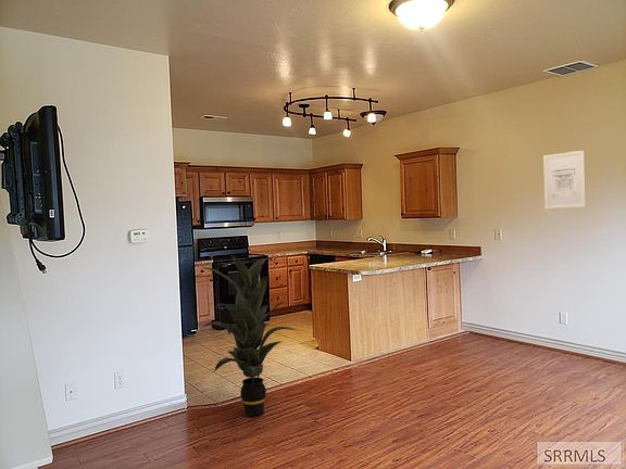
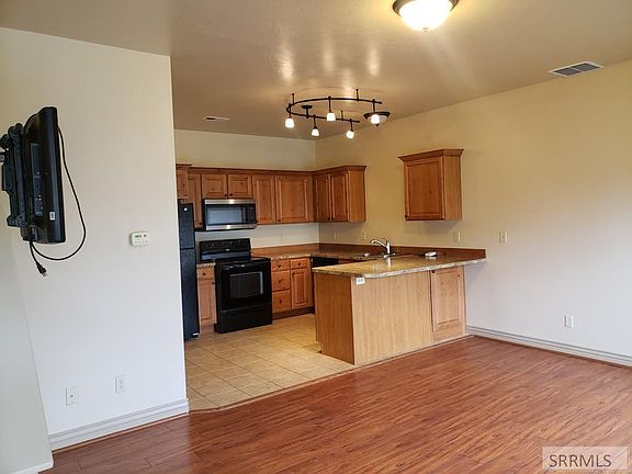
- wall art [542,149,587,210]
- indoor plant [201,253,300,418]
